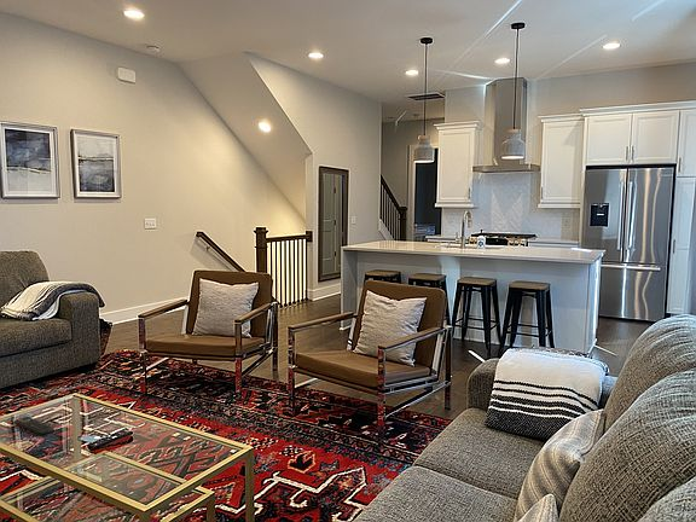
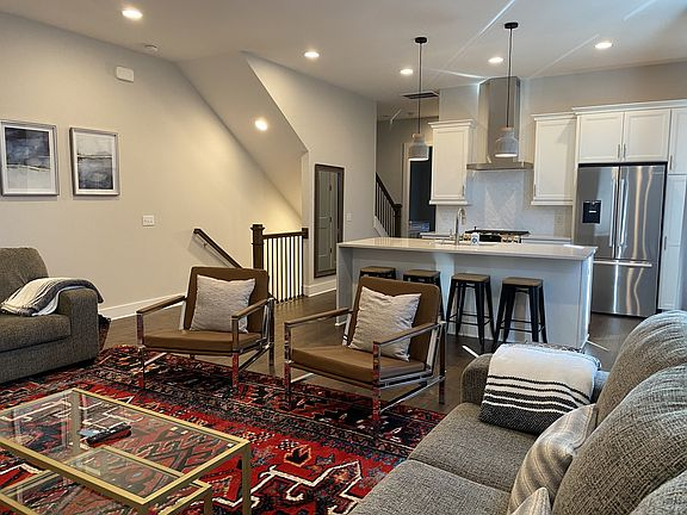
- remote control [13,414,56,436]
